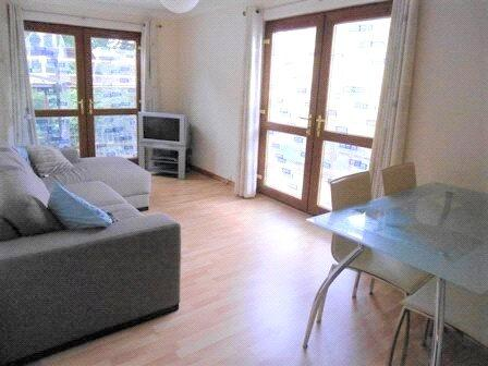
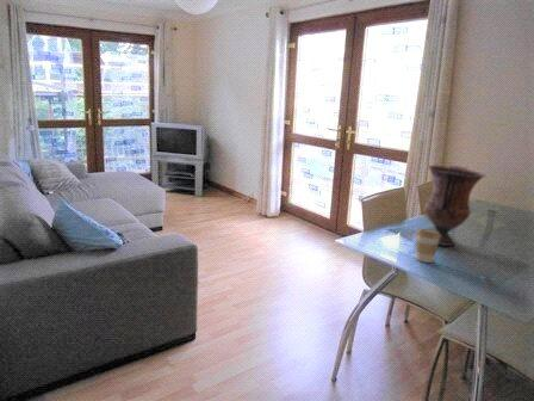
+ vase [423,164,488,247]
+ coffee cup [415,228,441,264]
